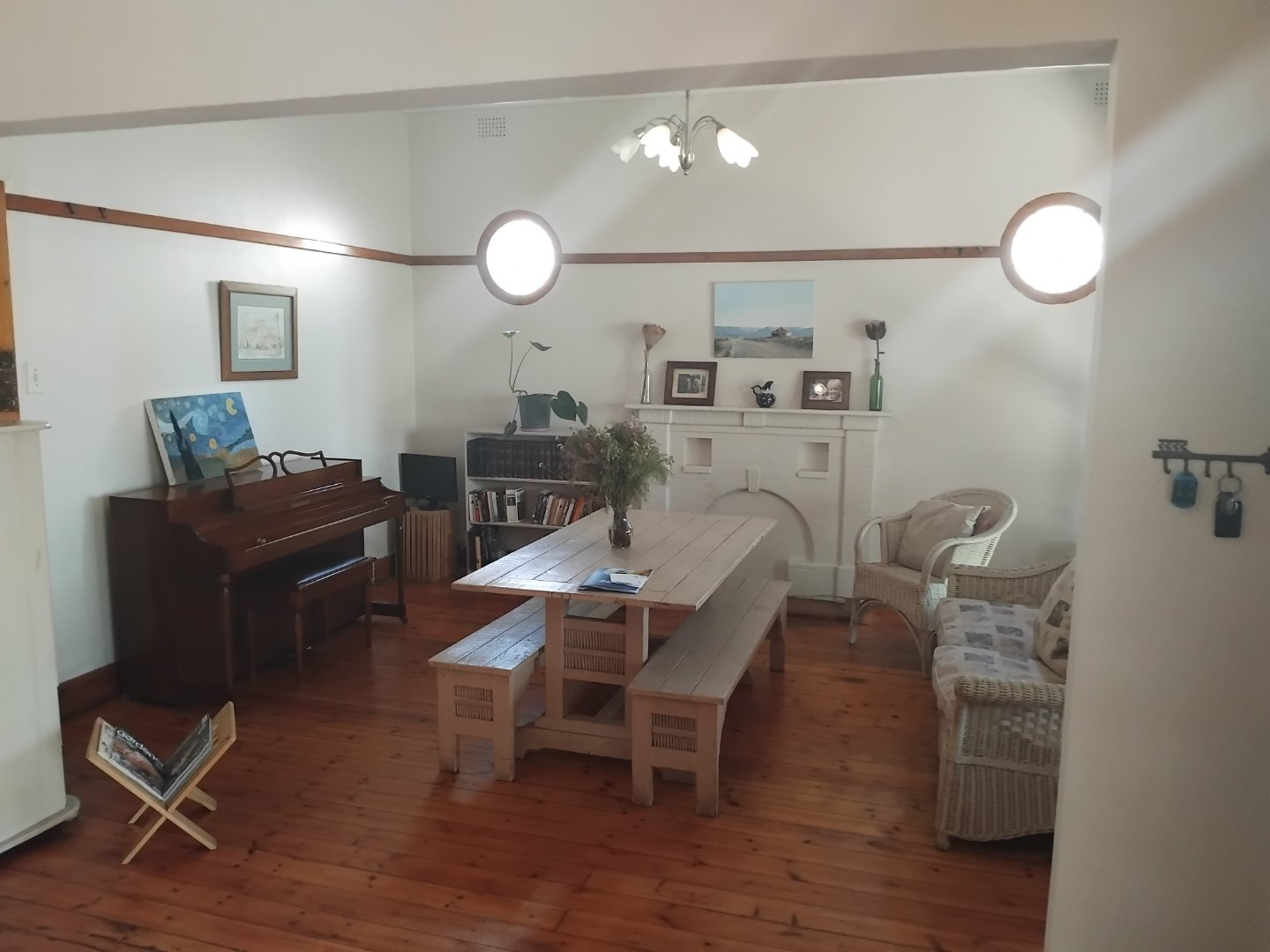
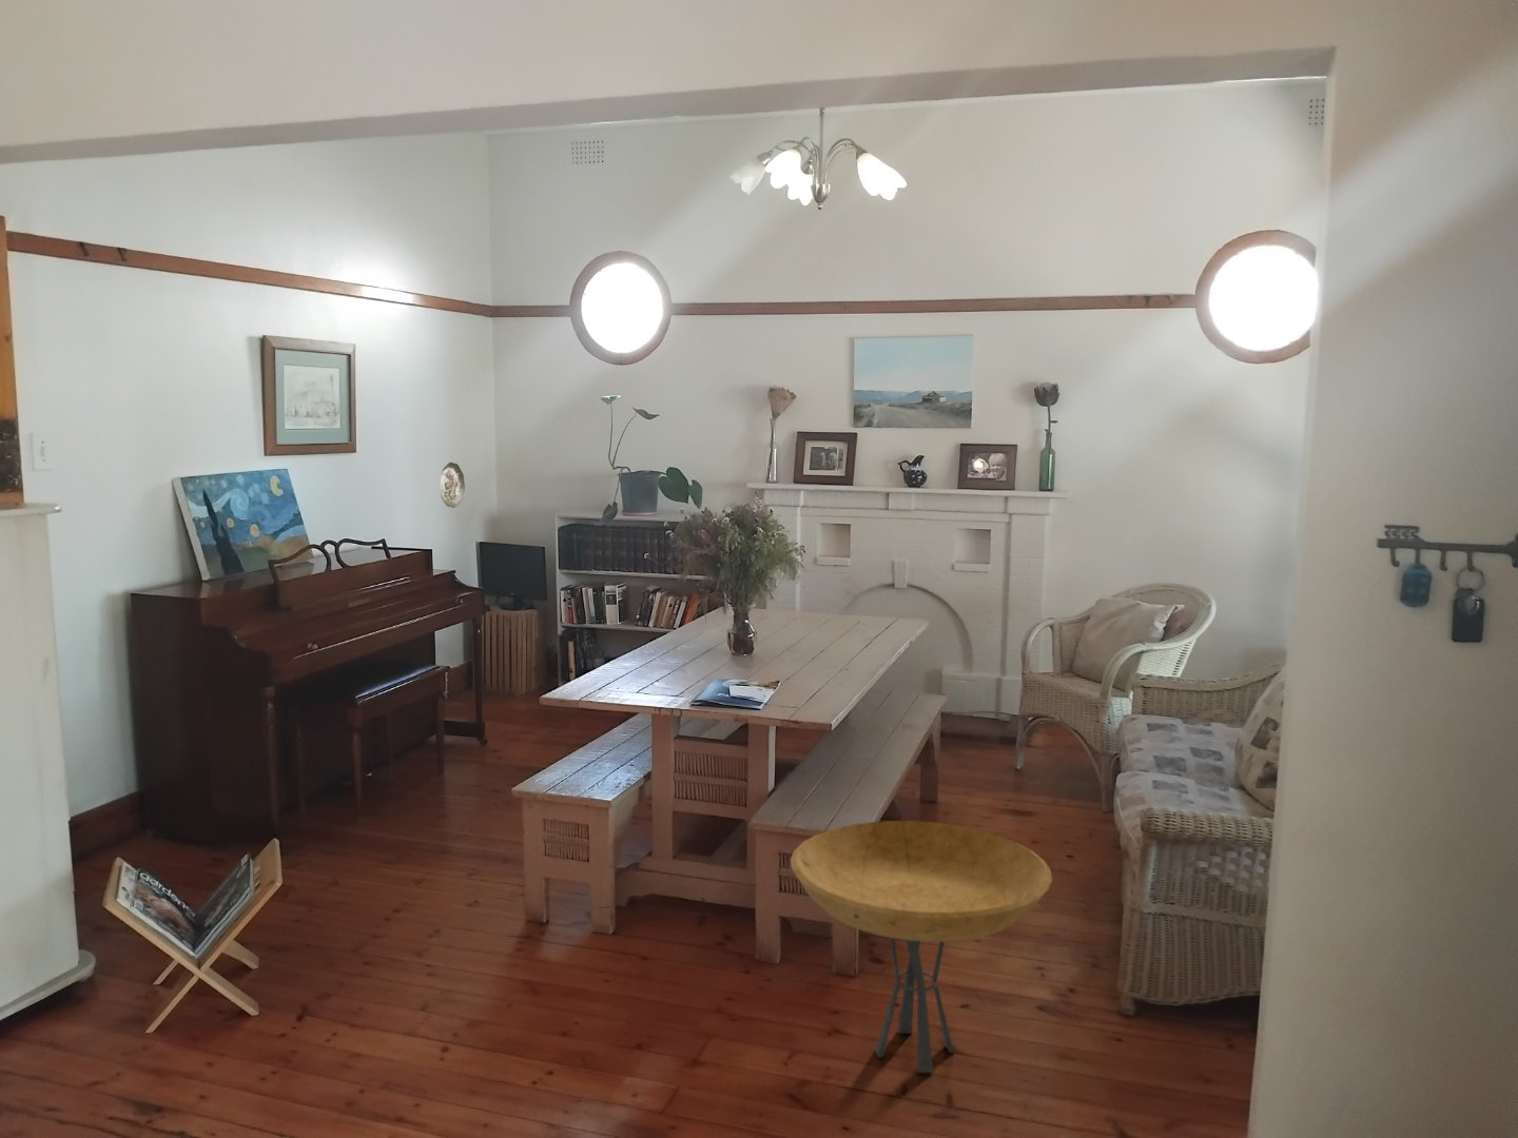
+ decorative plate [439,461,466,509]
+ side table [790,820,1053,1073]
